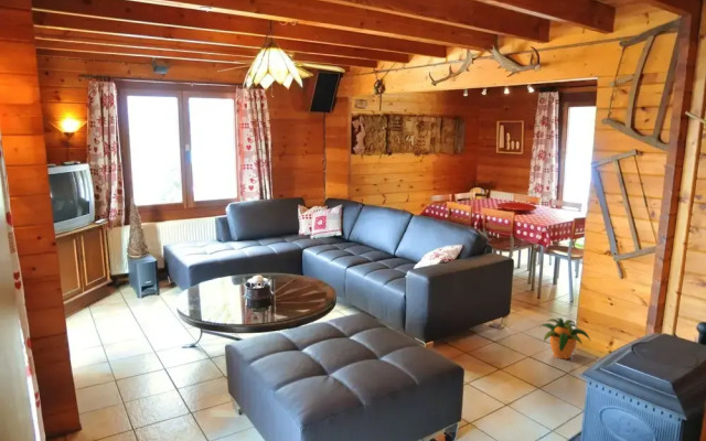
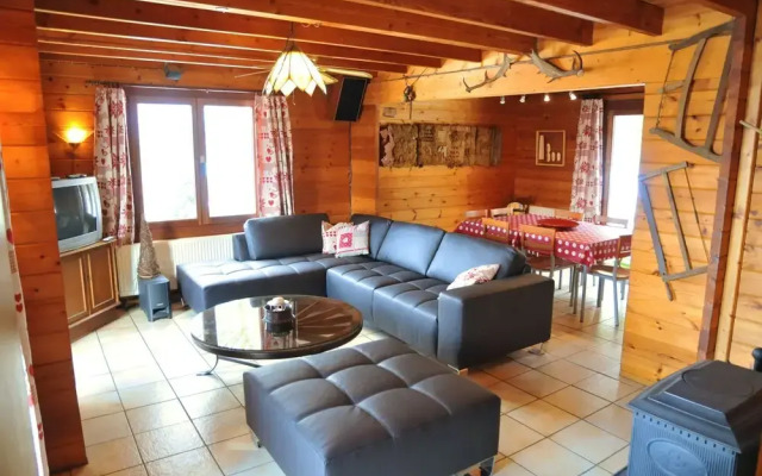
- potted plant [538,316,591,359]
